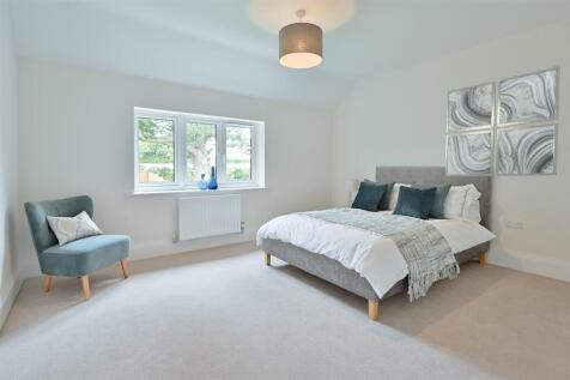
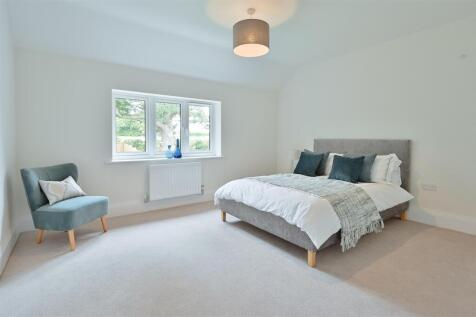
- wall art [444,66,562,177]
